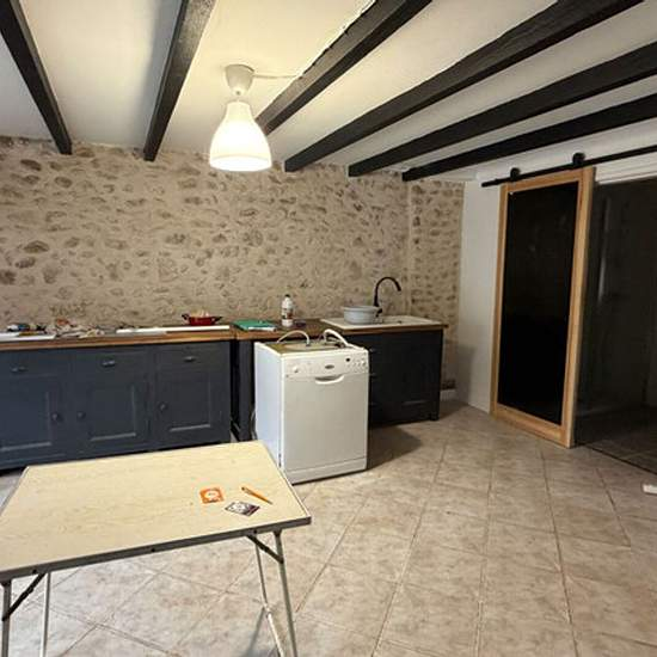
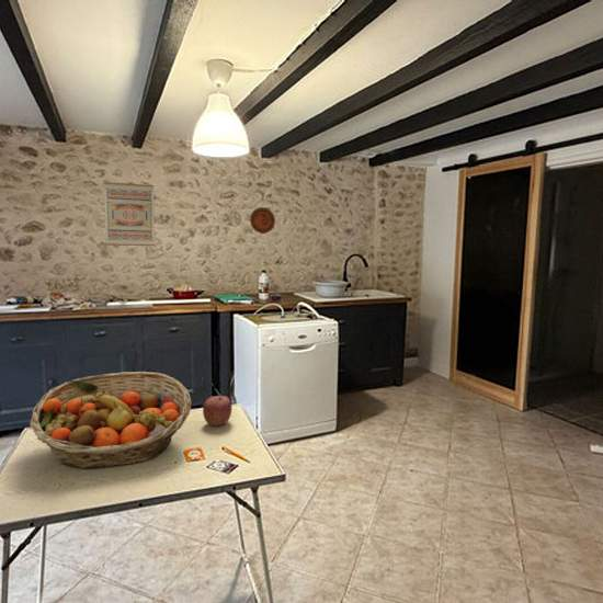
+ fruit basket [29,371,192,470]
+ decorative plate [249,206,276,235]
+ wall art [102,181,156,247]
+ apple [202,395,232,428]
